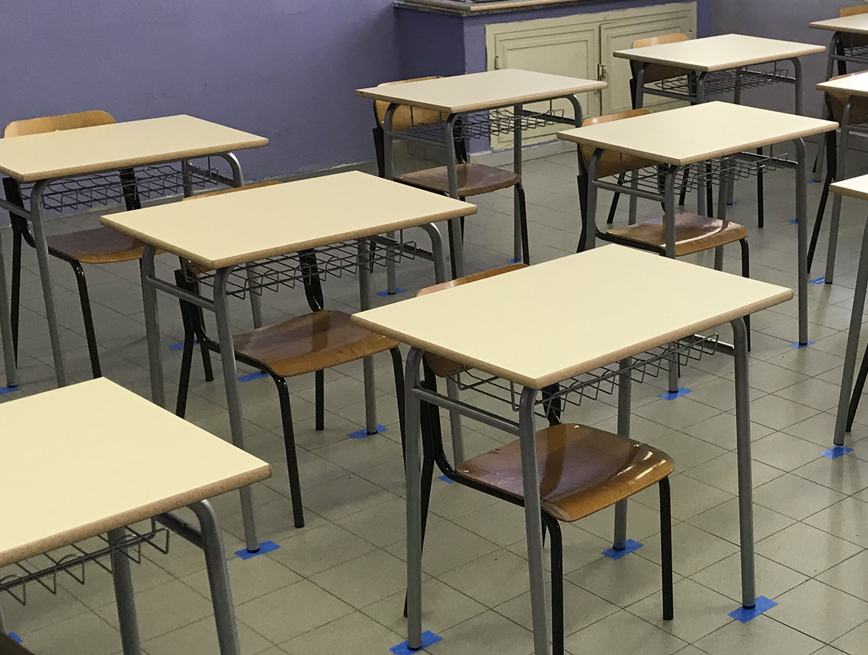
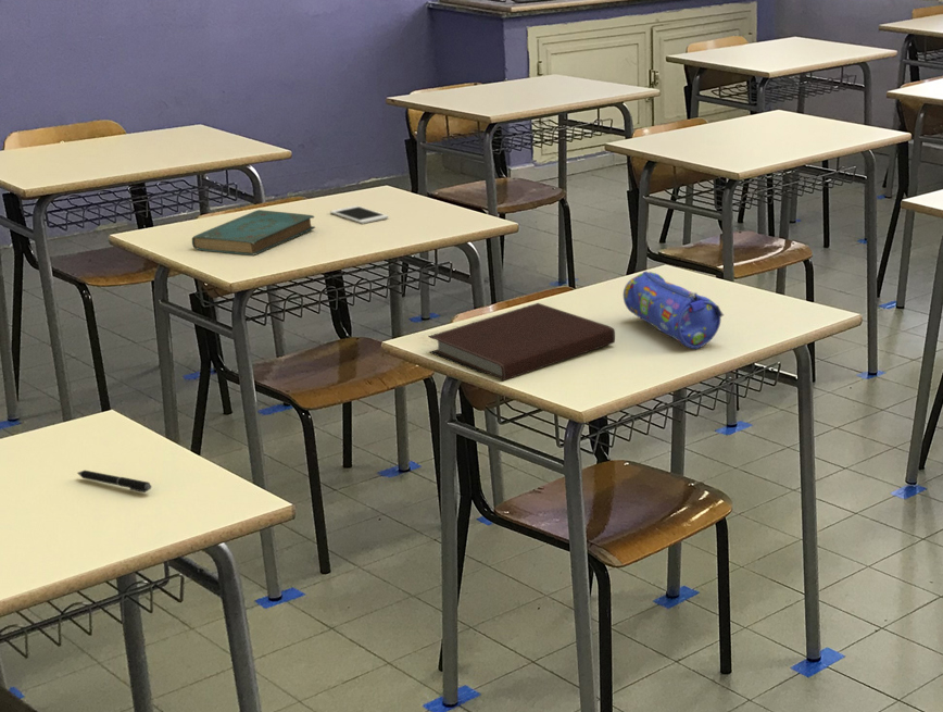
+ cell phone [329,204,389,225]
+ book [191,209,316,257]
+ pen [76,470,152,494]
+ notebook [427,302,616,383]
+ pencil case [623,271,725,350]
